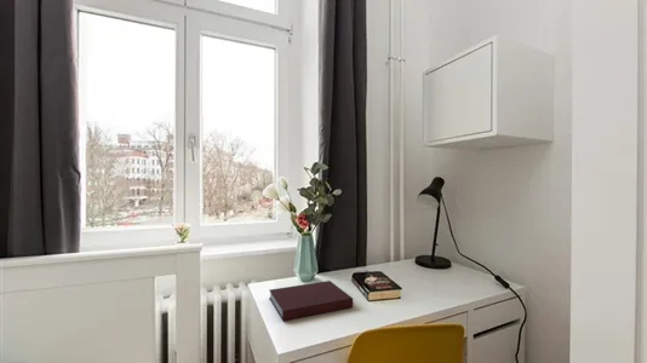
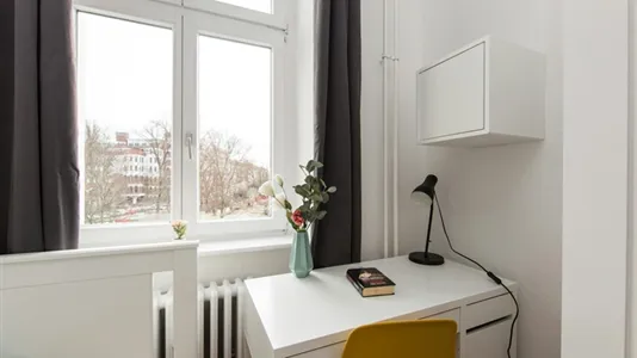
- notebook [268,280,354,322]
